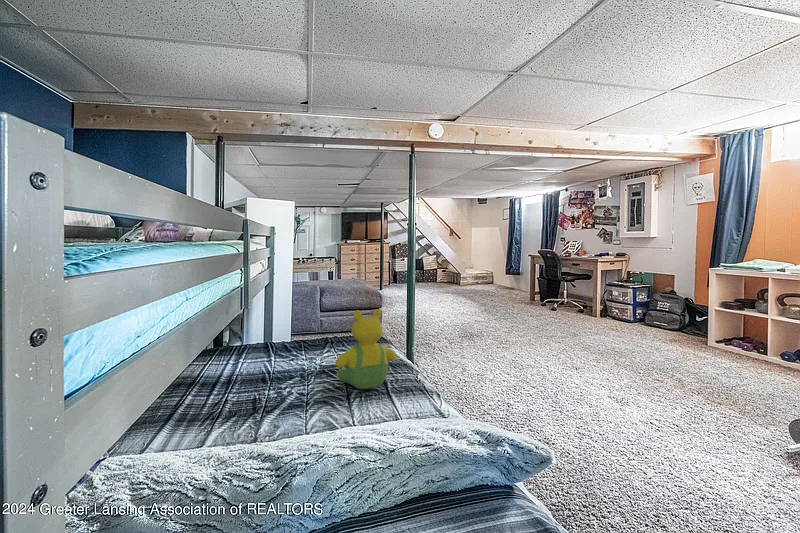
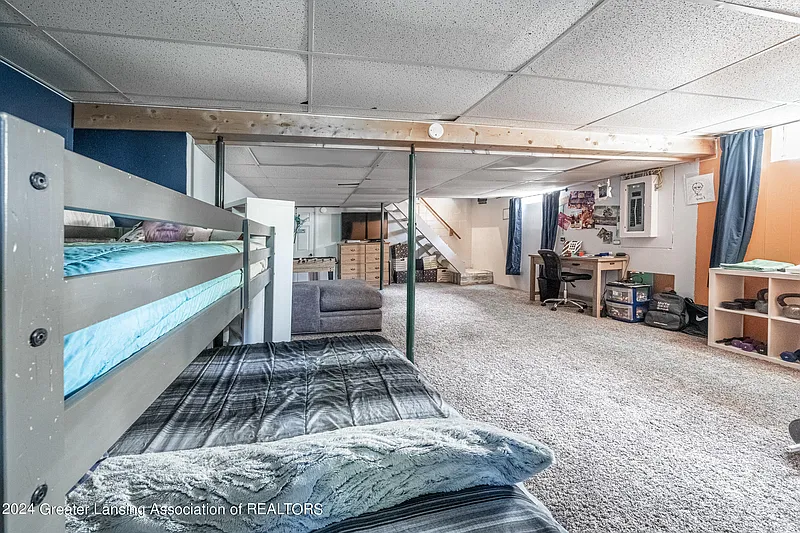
- teddy bear [334,308,398,390]
